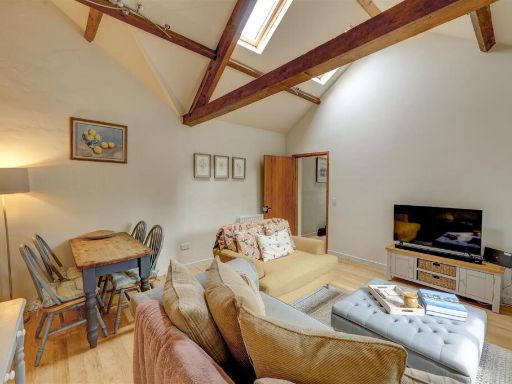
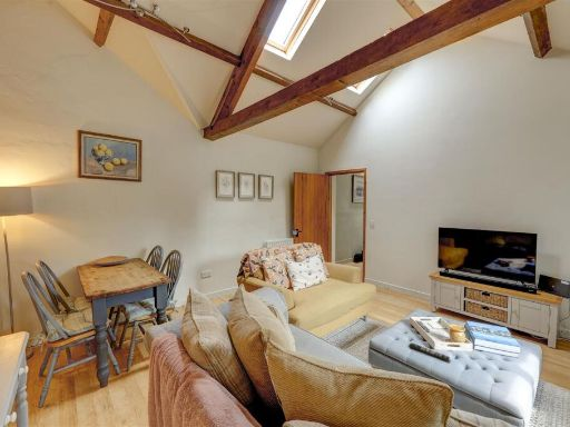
+ remote control [407,341,451,363]
